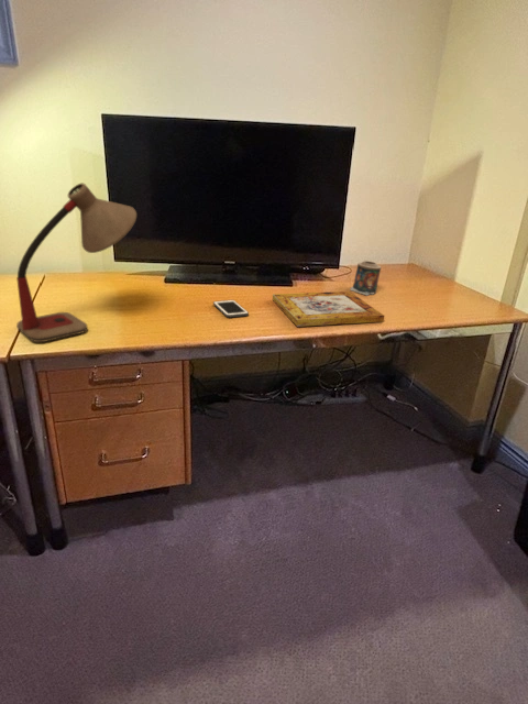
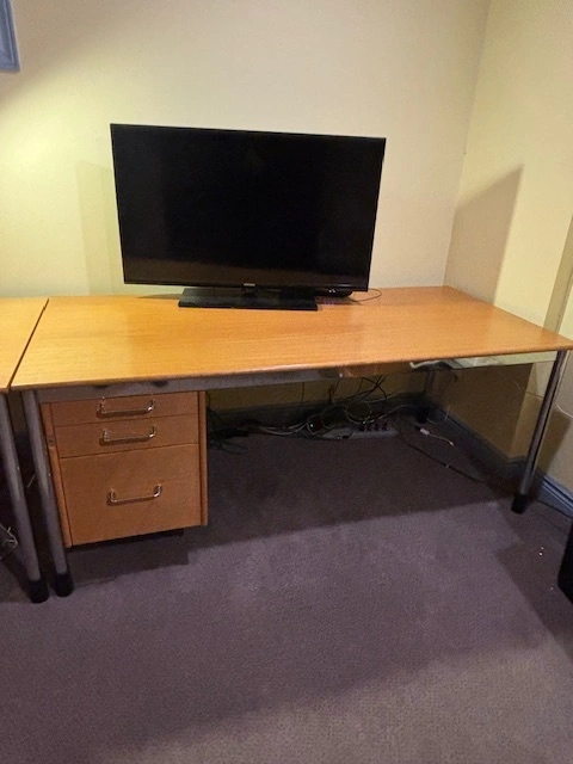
- desk lamp [15,183,138,343]
- picture frame [272,290,385,328]
- cell phone [212,299,250,319]
- candle [349,260,382,296]
